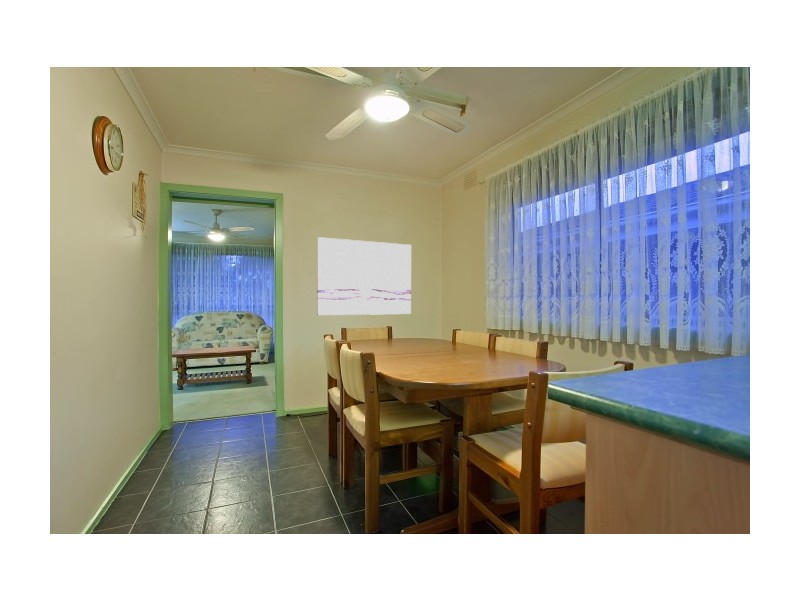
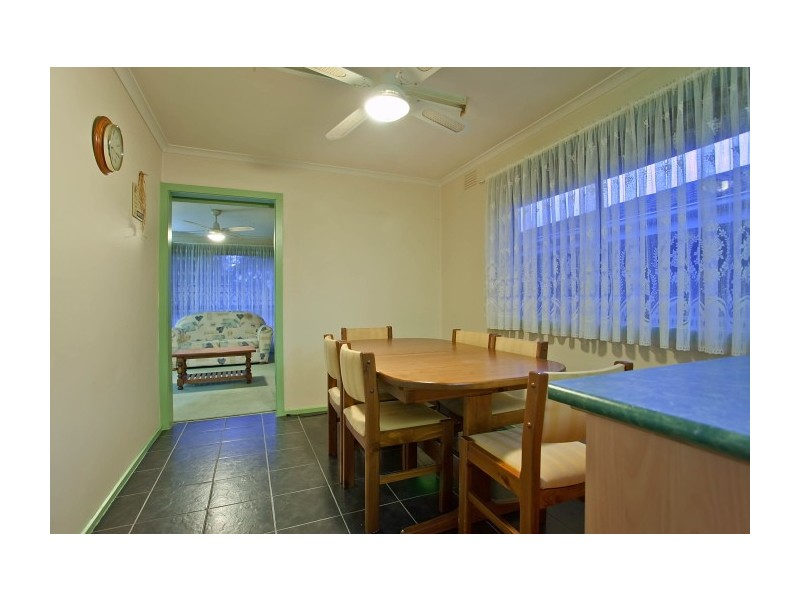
- wall art [316,237,412,316]
